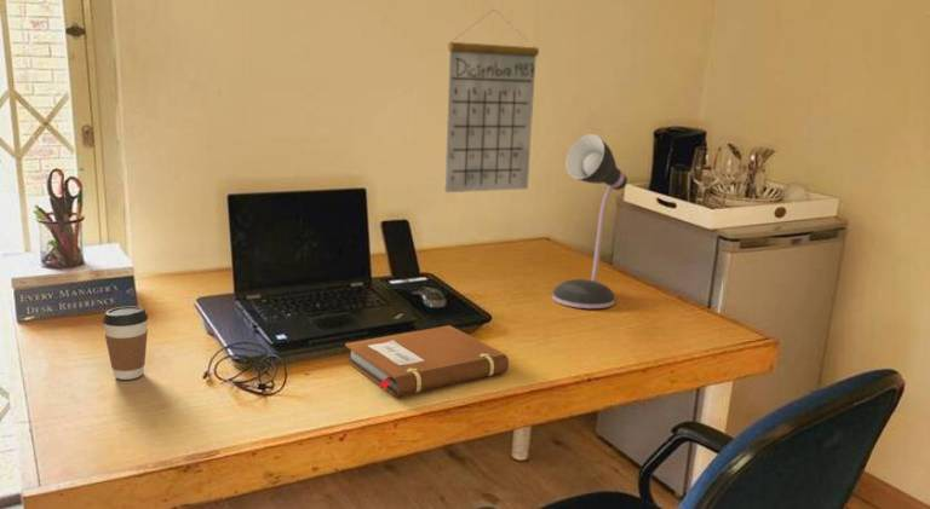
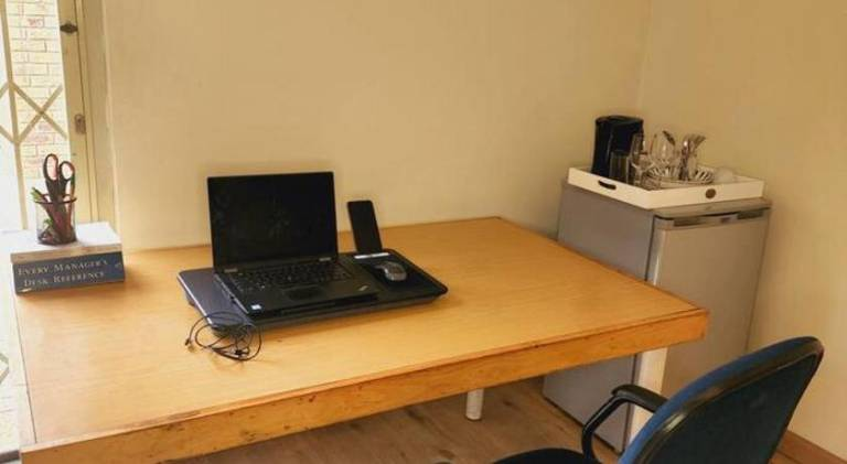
- desk lamp [551,133,628,310]
- notebook [344,324,510,398]
- coffee cup [102,305,149,381]
- calendar [443,10,540,193]
